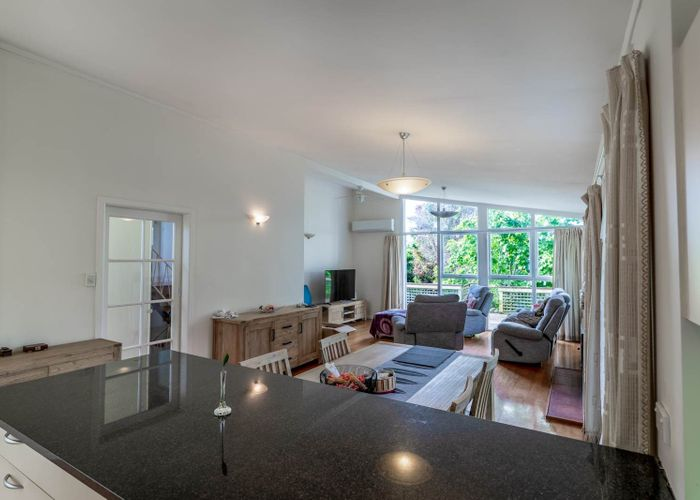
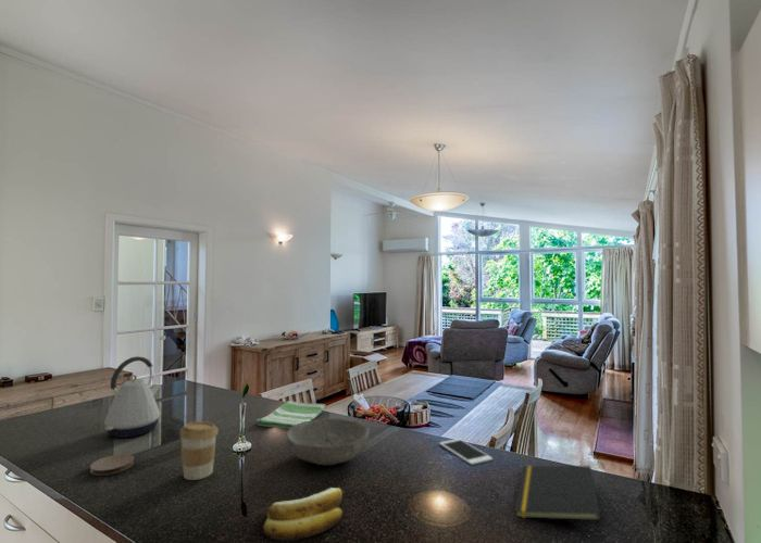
+ cell phone [438,438,494,466]
+ dish towel [255,400,326,430]
+ banana [262,487,345,542]
+ bowl [285,417,370,466]
+ notepad [513,465,602,521]
+ kettle [103,355,161,439]
+ coffee cup [178,420,220,481]
+ coaster [89,453,135,477]
